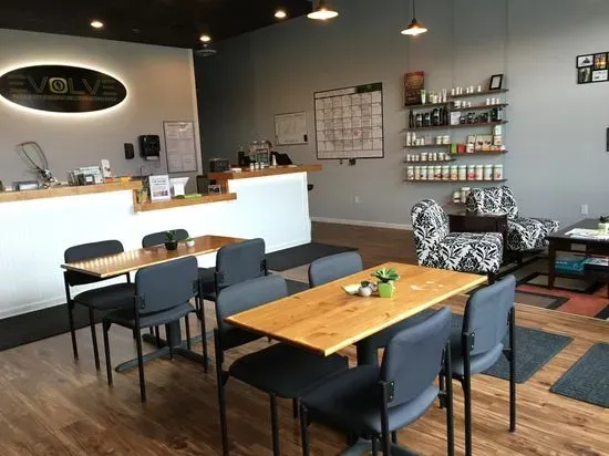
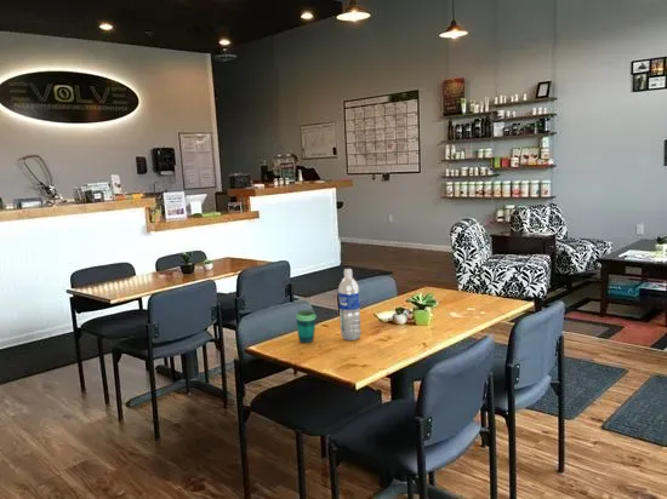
+ water bottle [337,268,361,342]
+ cup [295,309,318,344]
